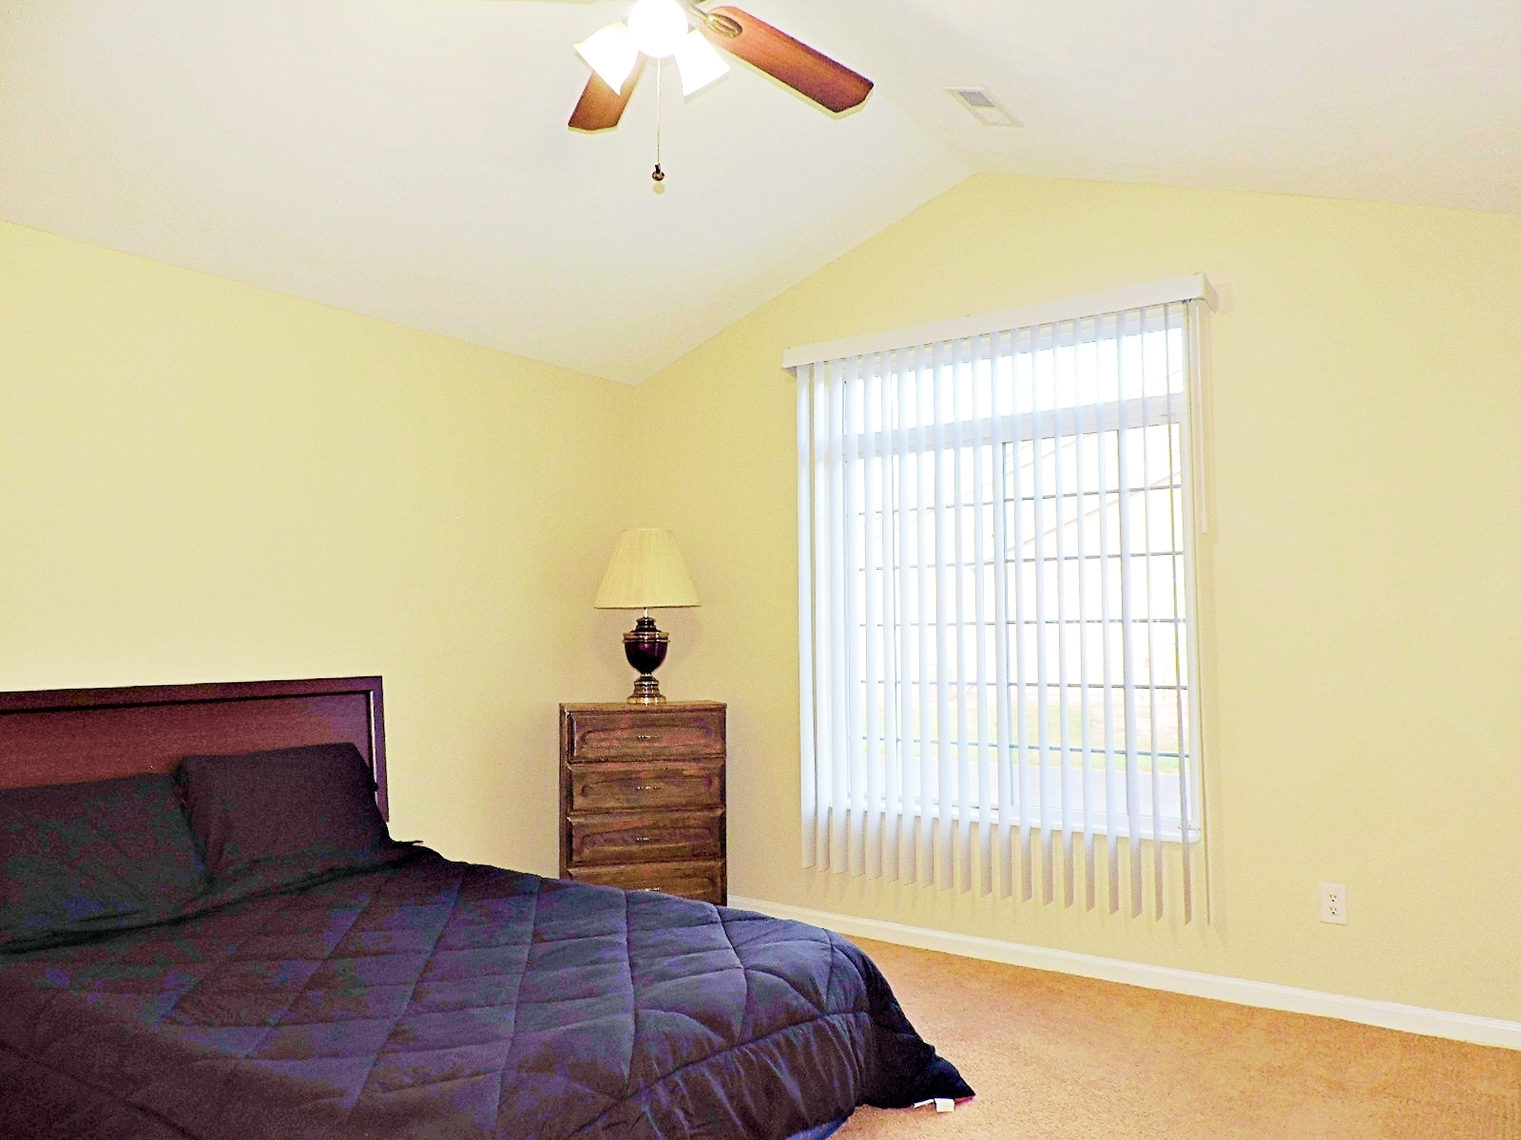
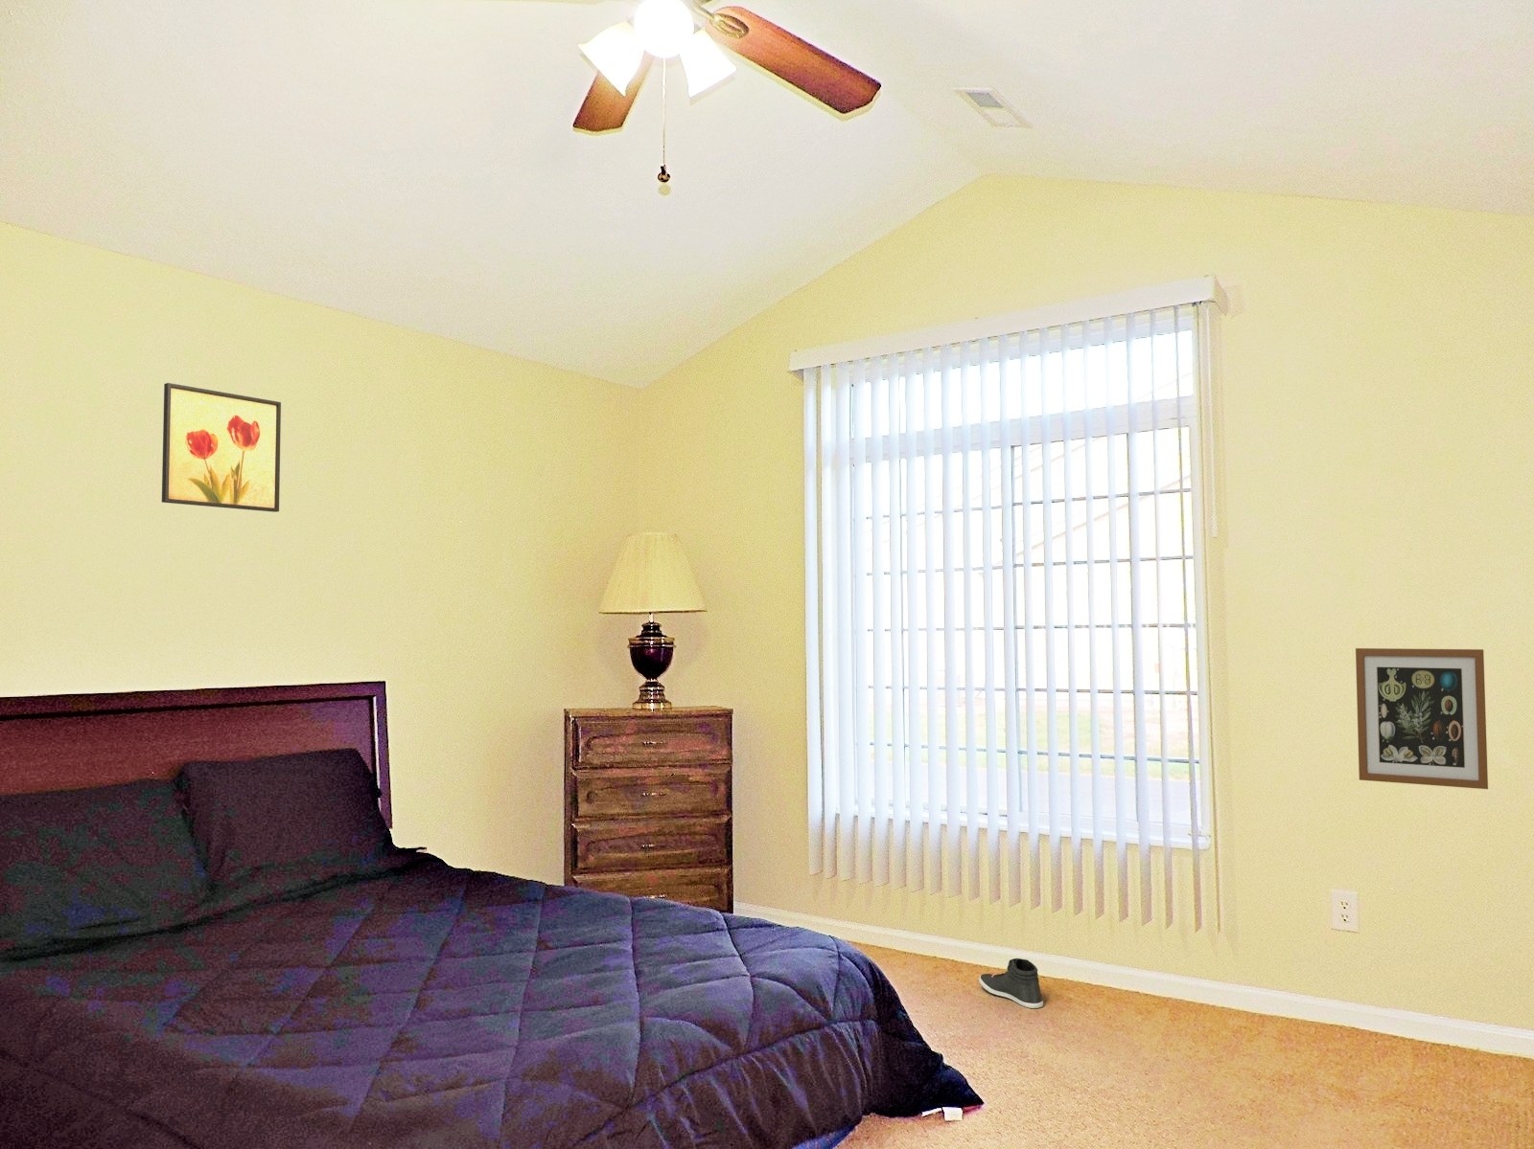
+ wall art [1355,647,1489,791]
+ wall art [161,383,281,513]
+ sneaker [978,957,1044,1009]
